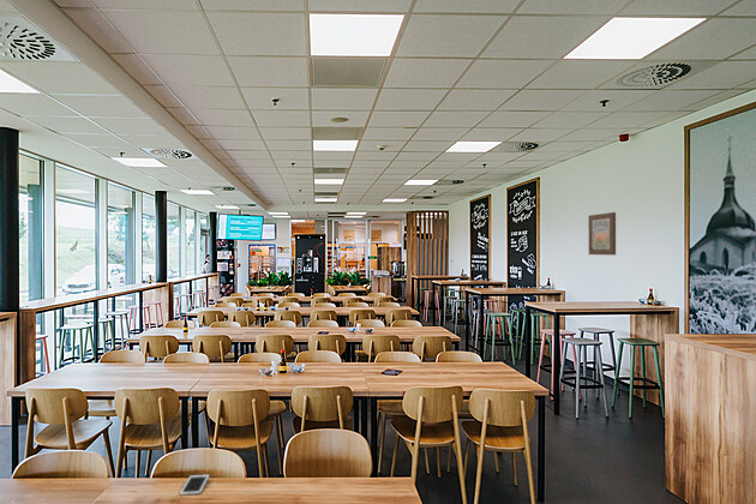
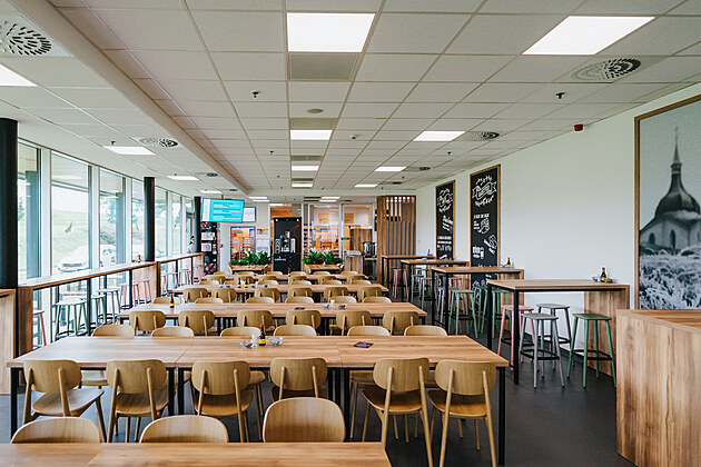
- wall art [588,211,617,256]
- cell phone [178,473,211,497]
